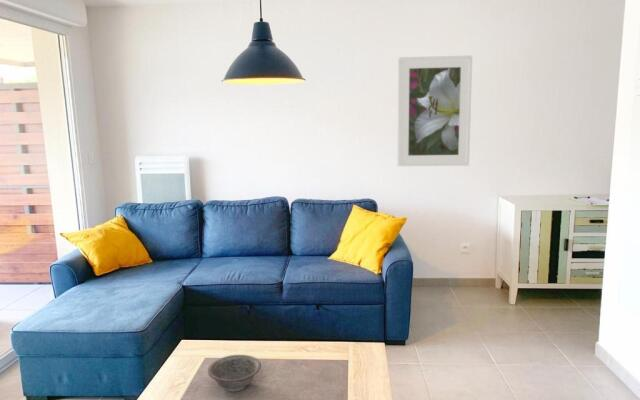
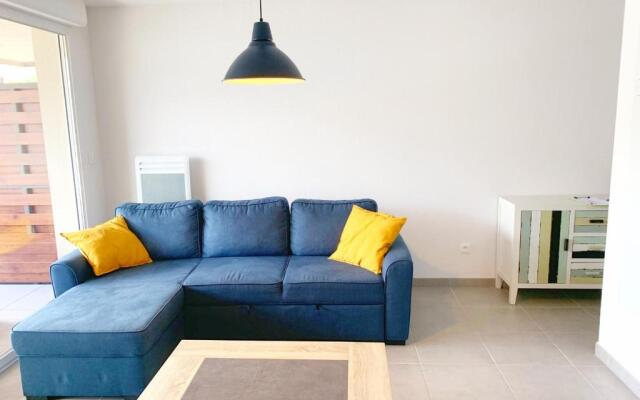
- decorative bowl [207,354,262,392]
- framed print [396,55,473,167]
